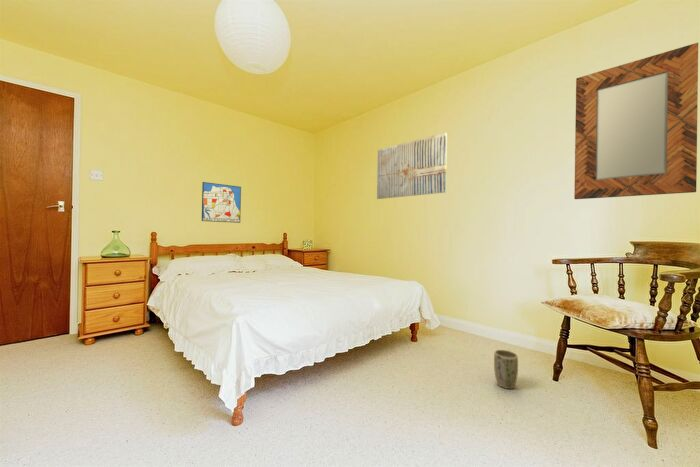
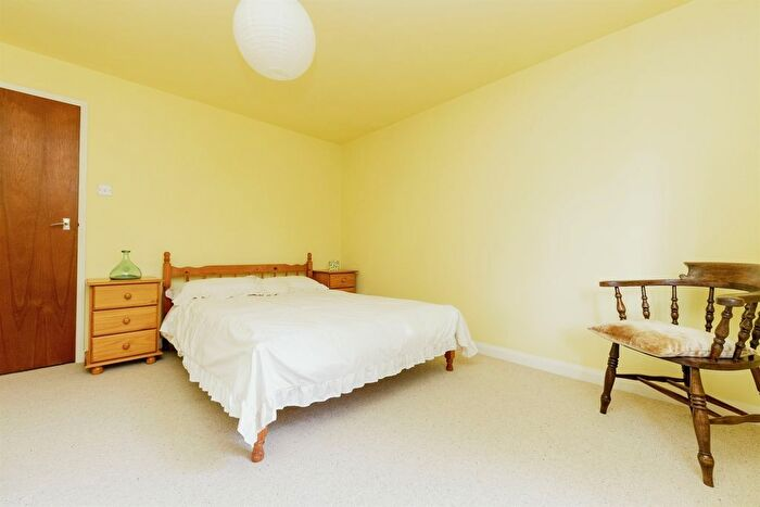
- wall art [376,132,448,200]
- home mirror [573,42,699,200]
- wall art [201,181,242,224]
- plant pot [493,349,519,390]
